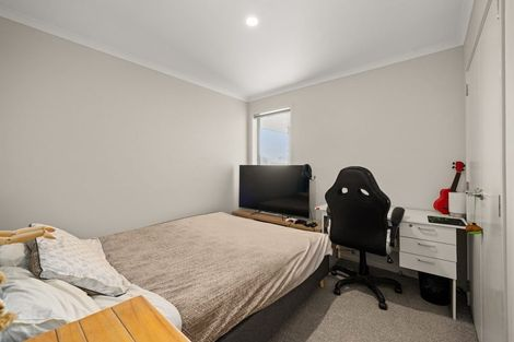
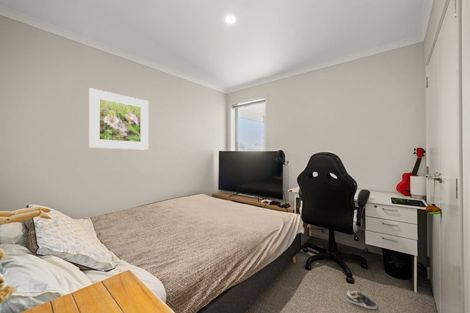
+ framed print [88,87,149,151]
+ sneaker [346,289,378,310]
